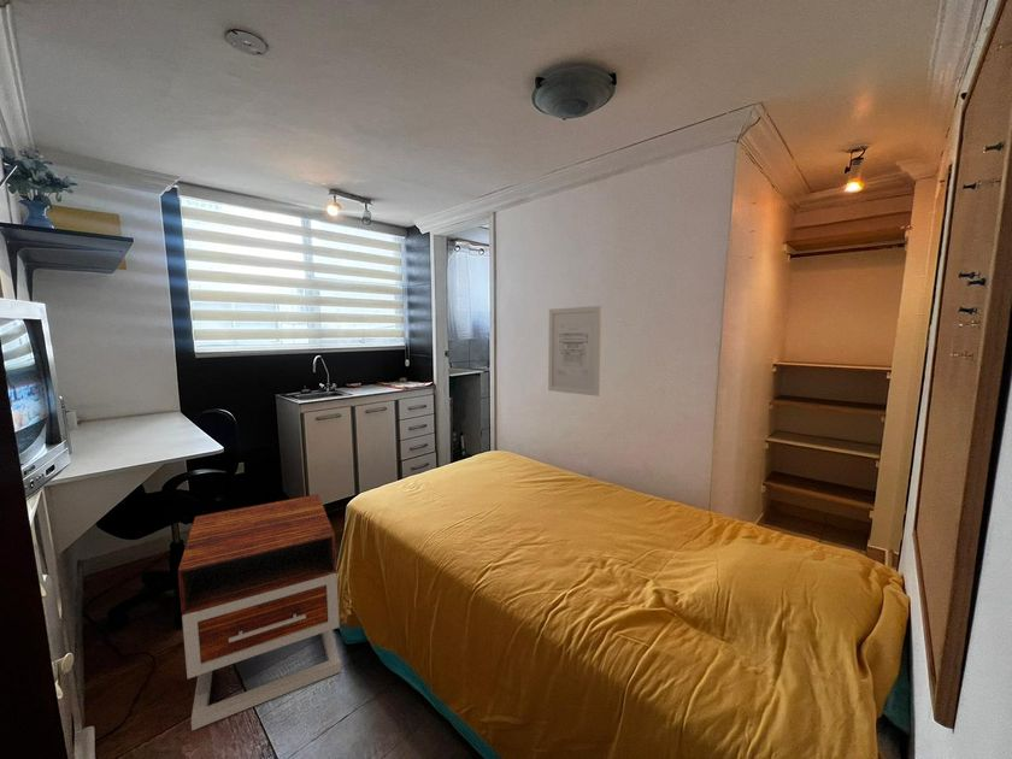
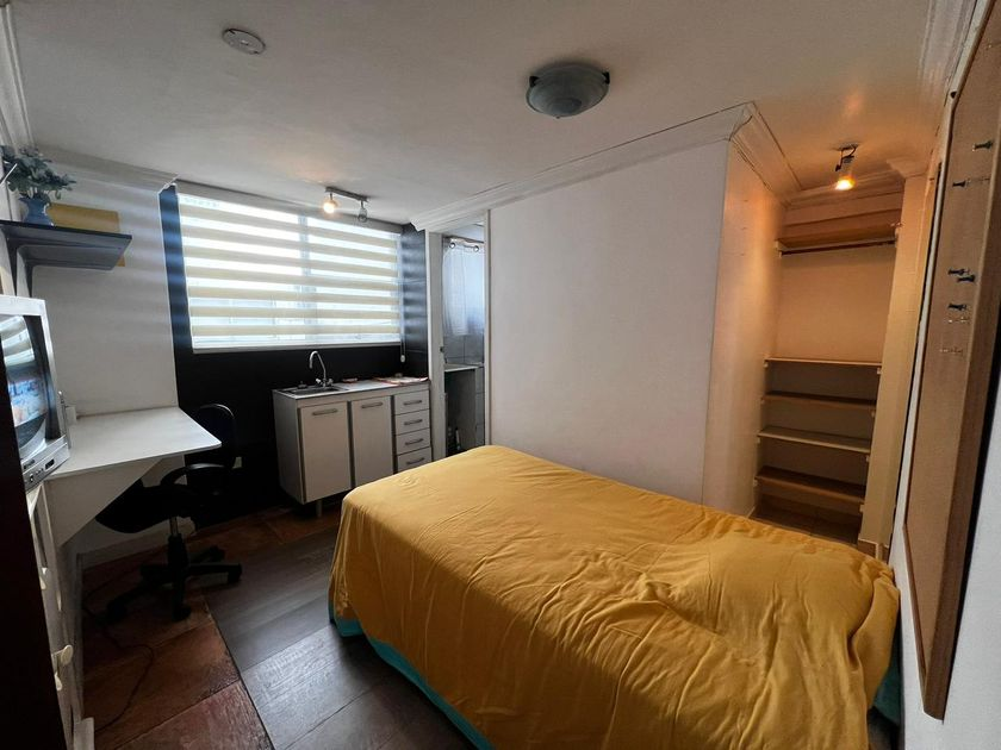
- wall art [547,305,602,398]
- nightstand [177,494,342,731]
